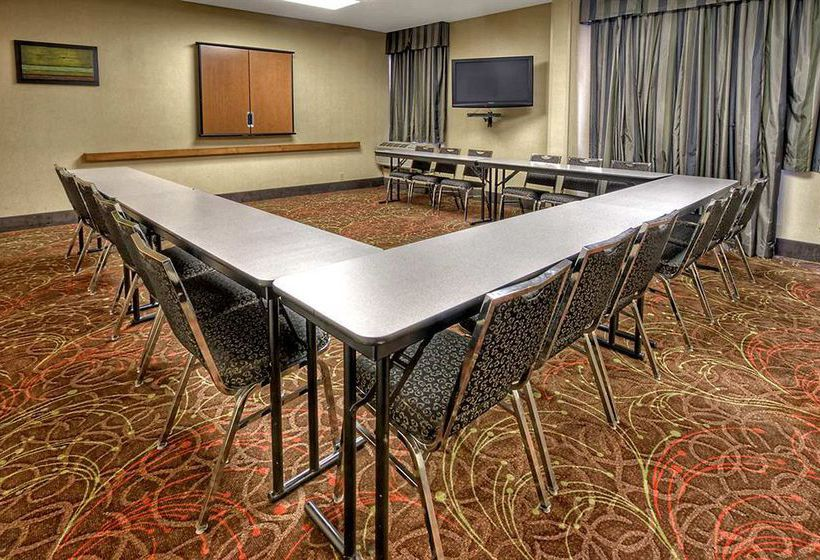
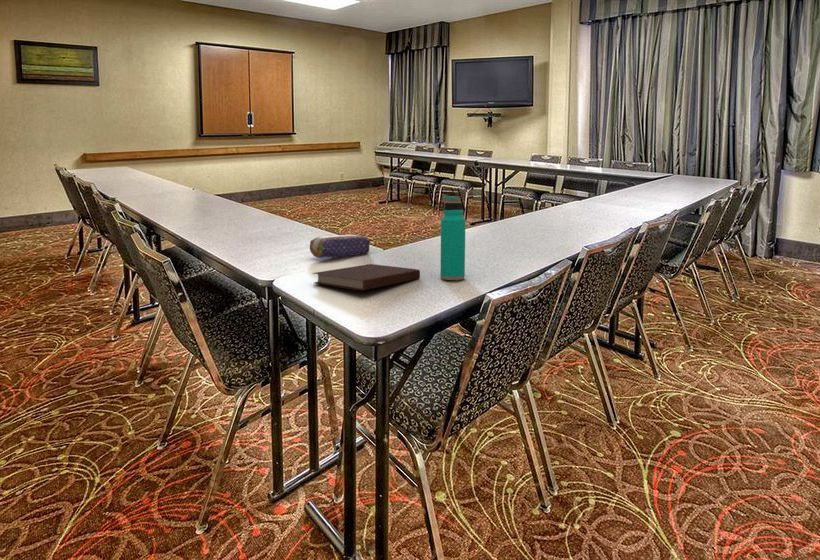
+ pencil case [309,234,371,259]
+ water bottle [439,195,466,281]
+ notebook [312,263,421,292]
